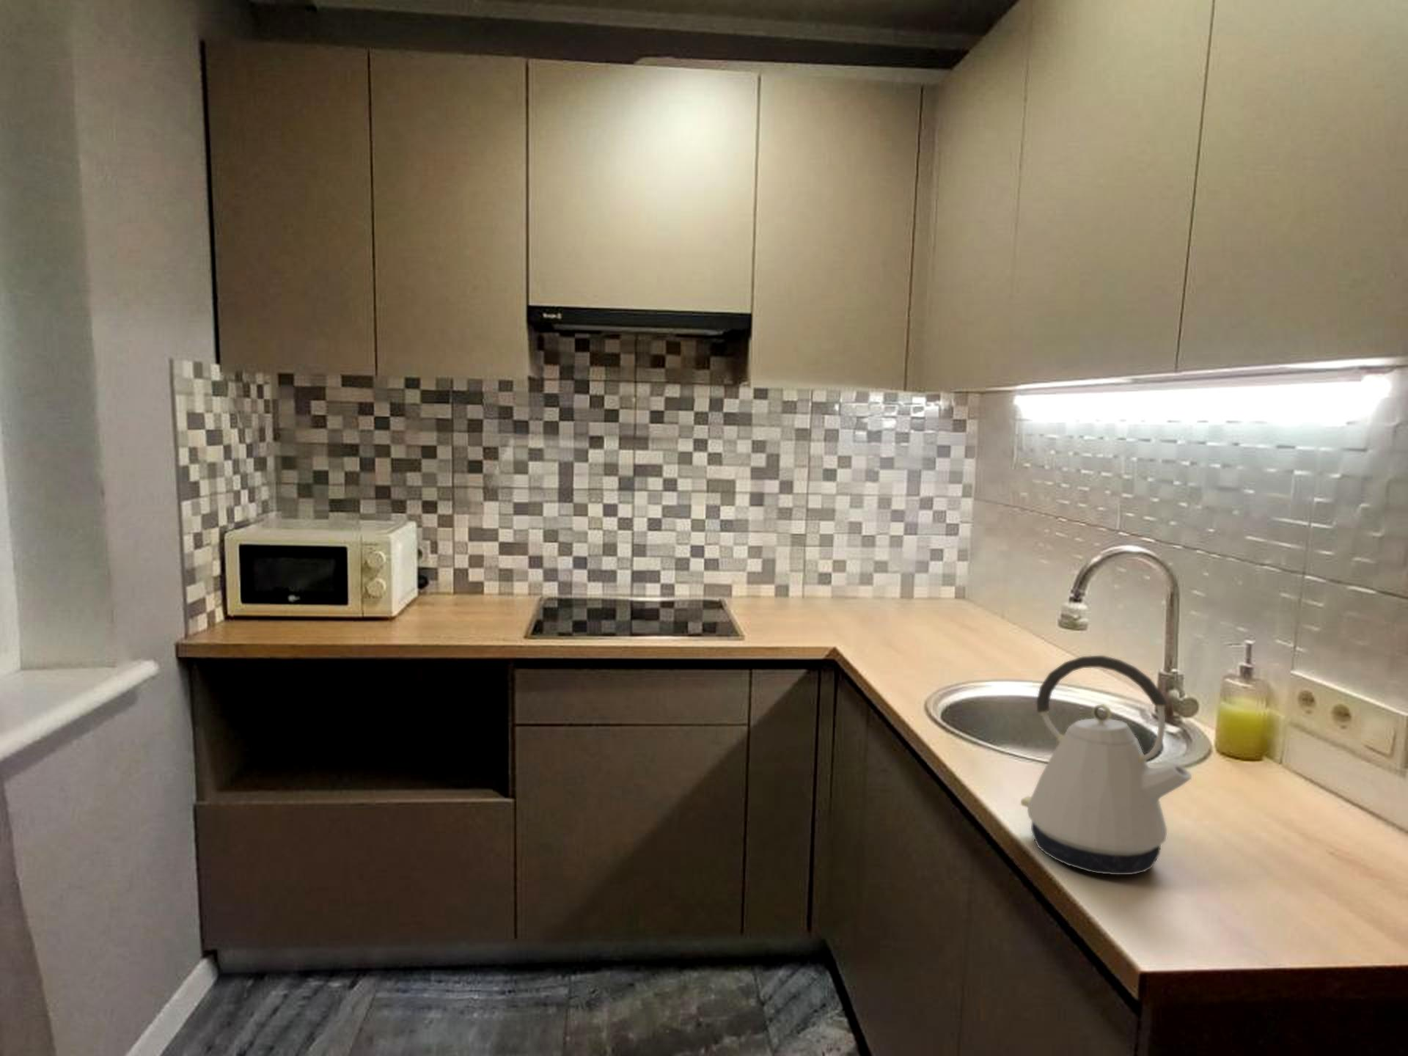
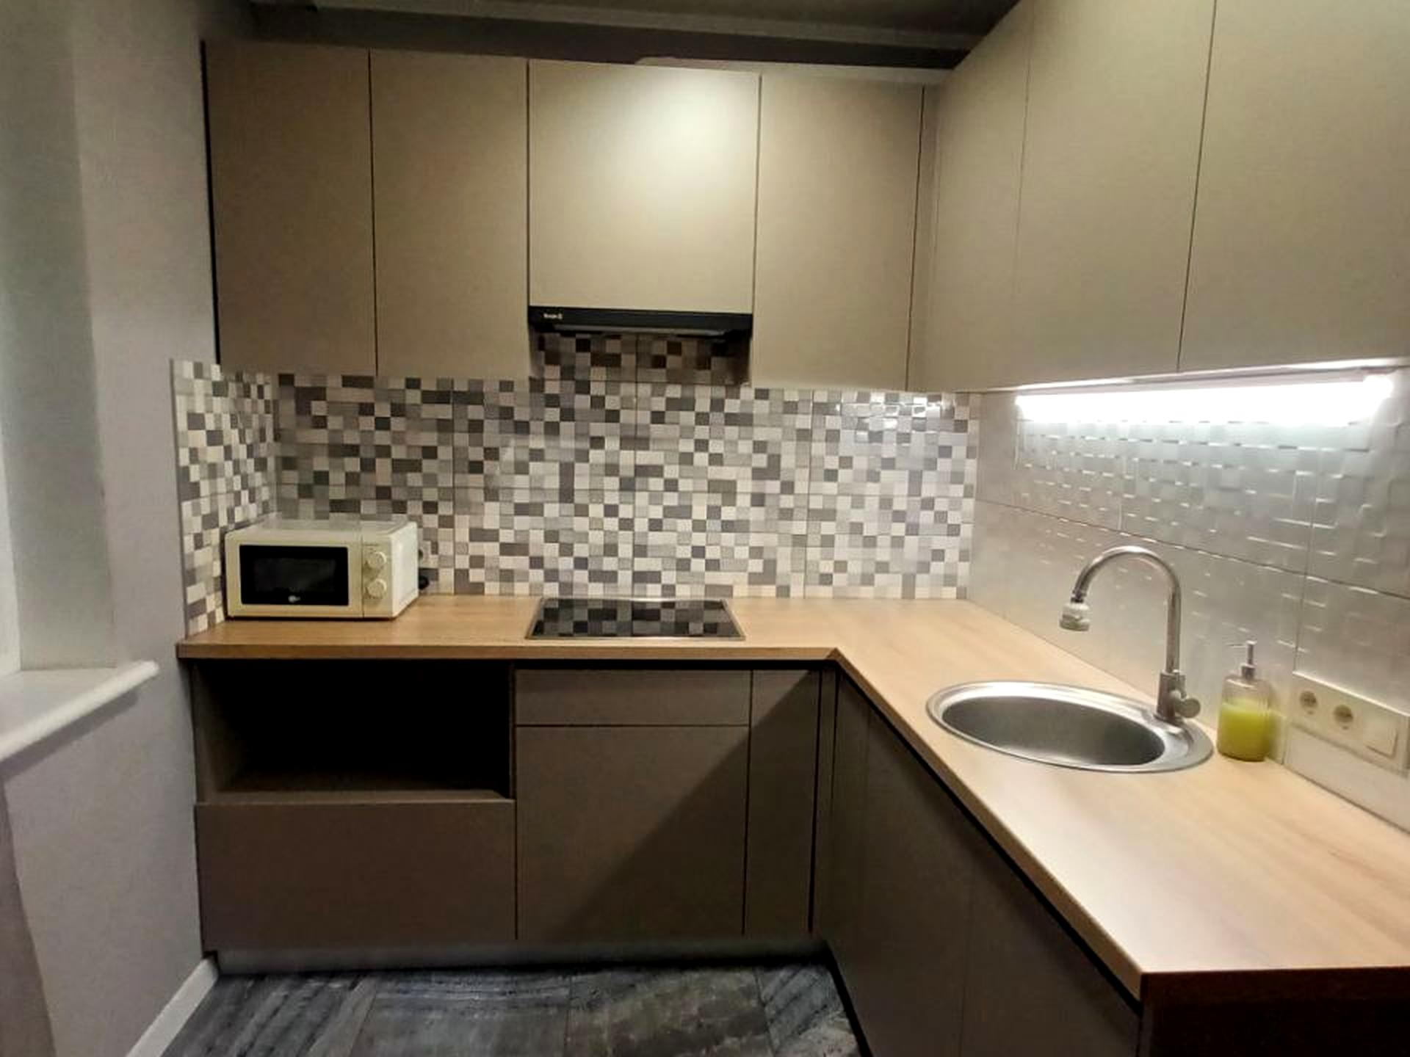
- kettle [1020,654,1193,875]
